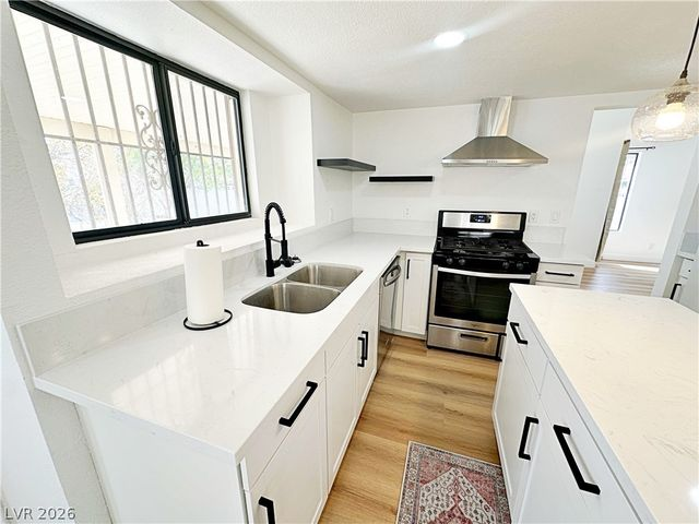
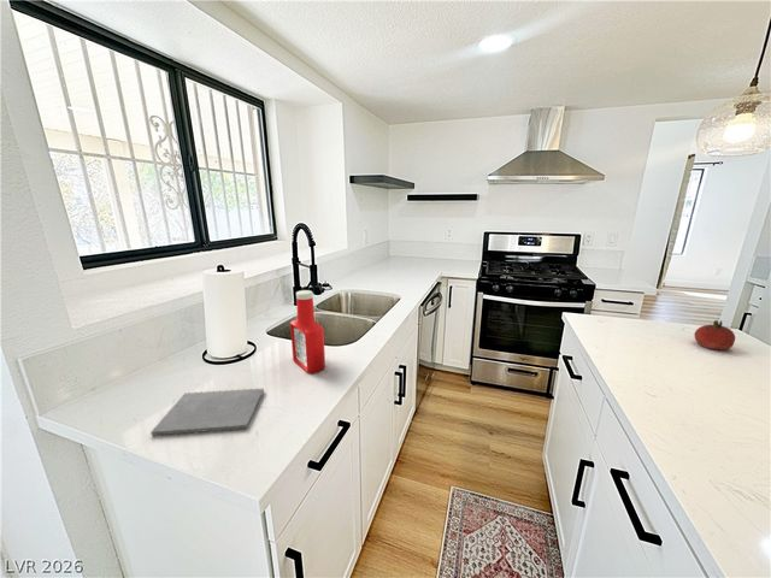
+ fruit [693,319,736,352]
+ soap bottle [289,289,326,374]
+ notepad [151,387,265,437]
